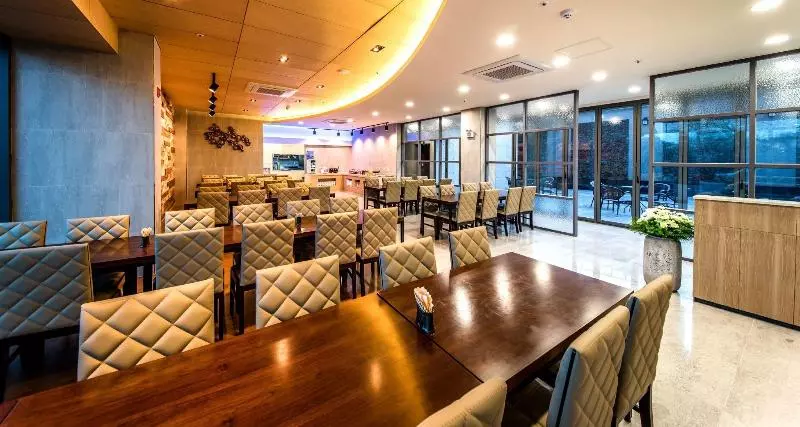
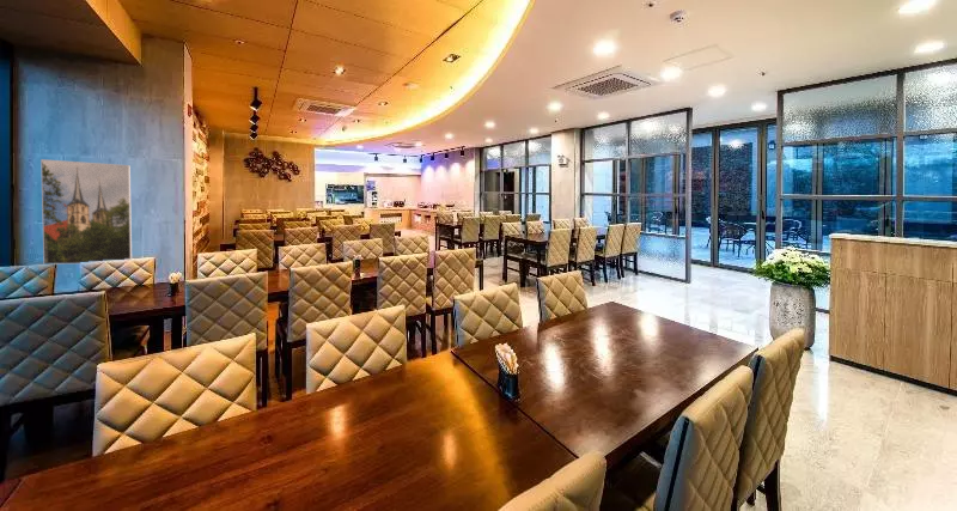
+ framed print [39,158,133,264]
